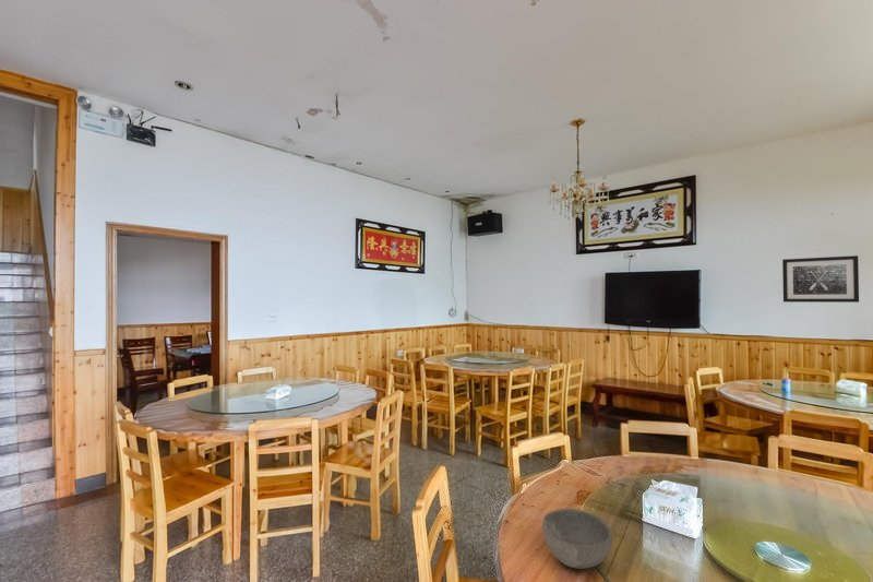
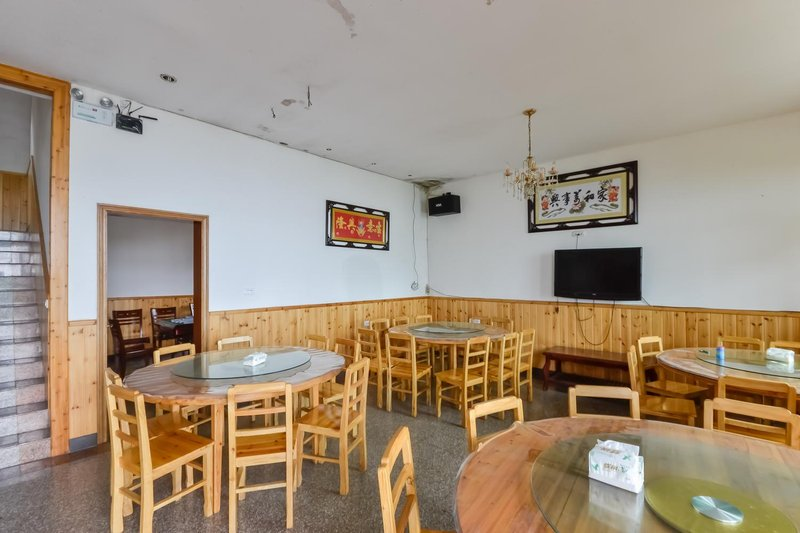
- bowl [541,508,613,570]
- wall art [781,254,860,304]
